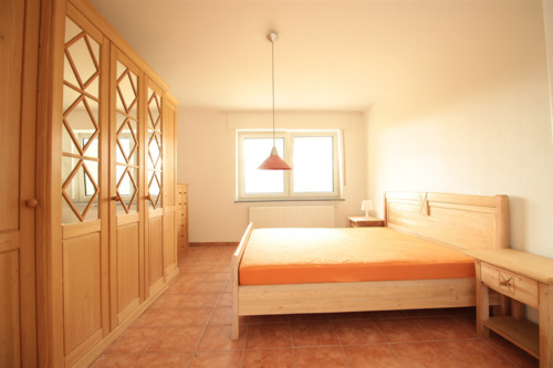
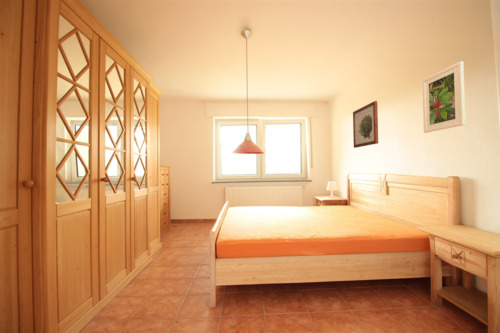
+ wall art [352,100,379,149]
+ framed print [422,60,466,134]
